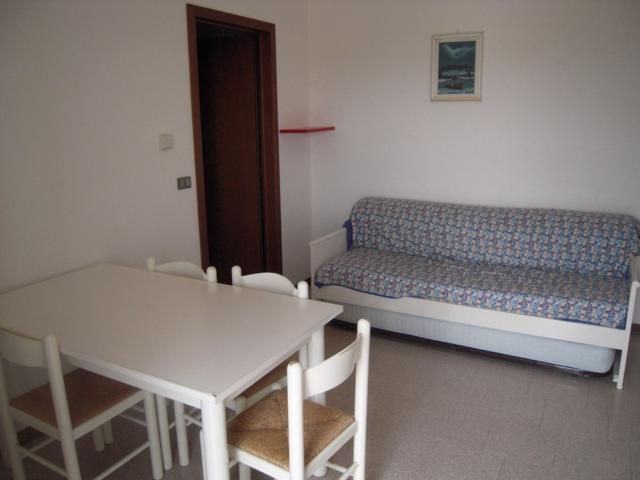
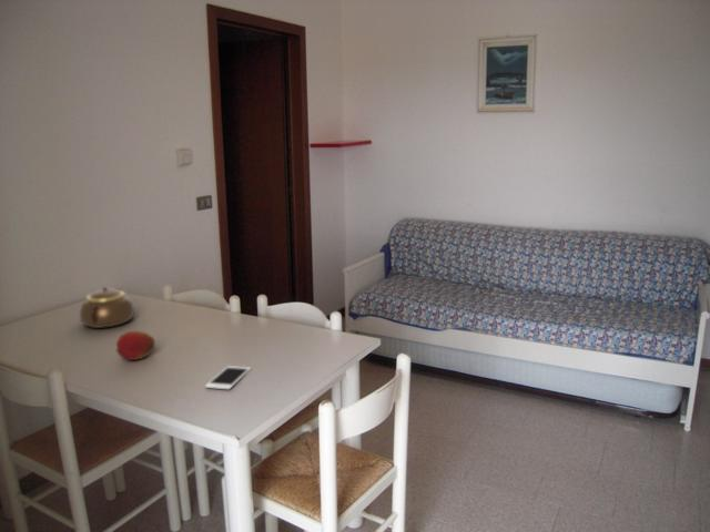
+ fruit [115,330,156,361]
+ teapot [79,286,135,329]
+ cell phone [204,365,252,390]
